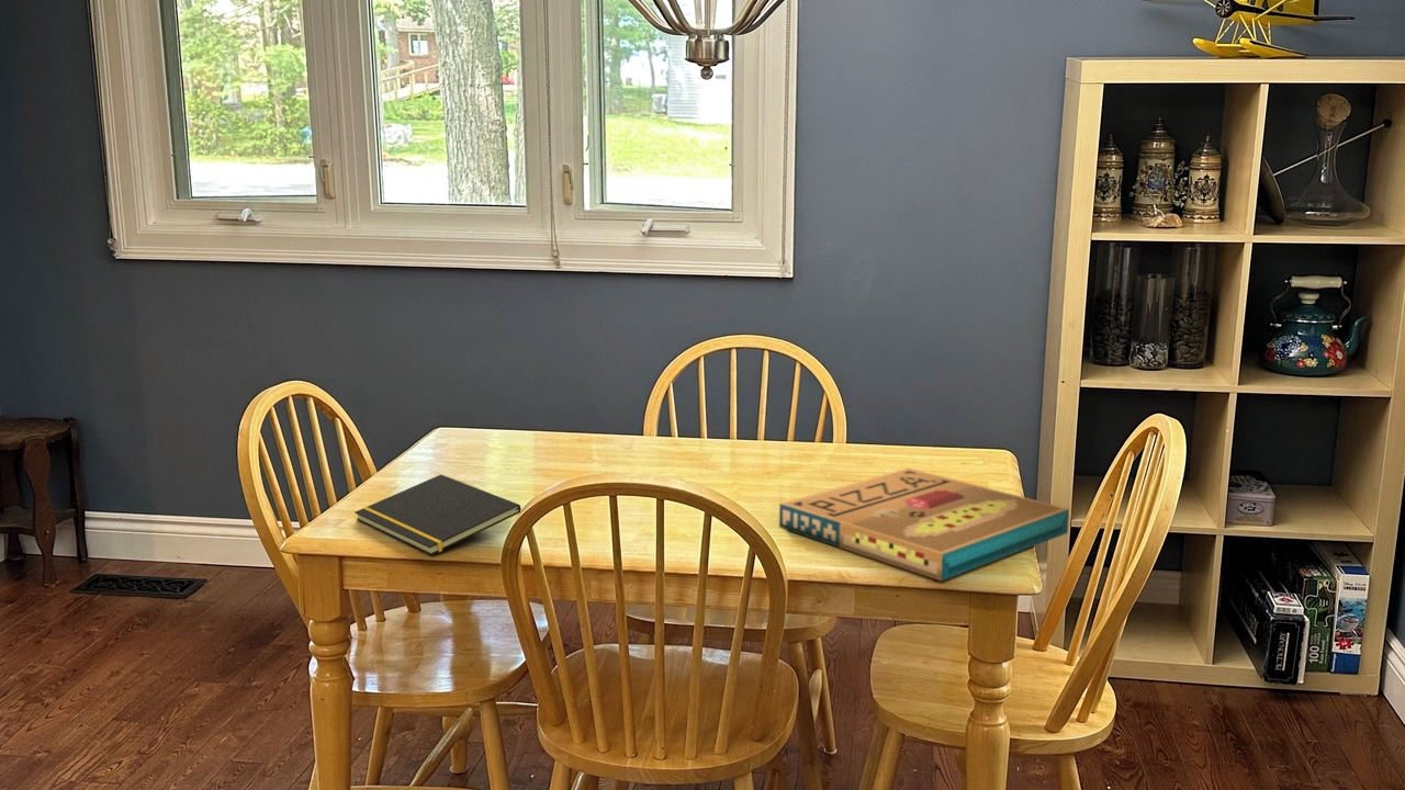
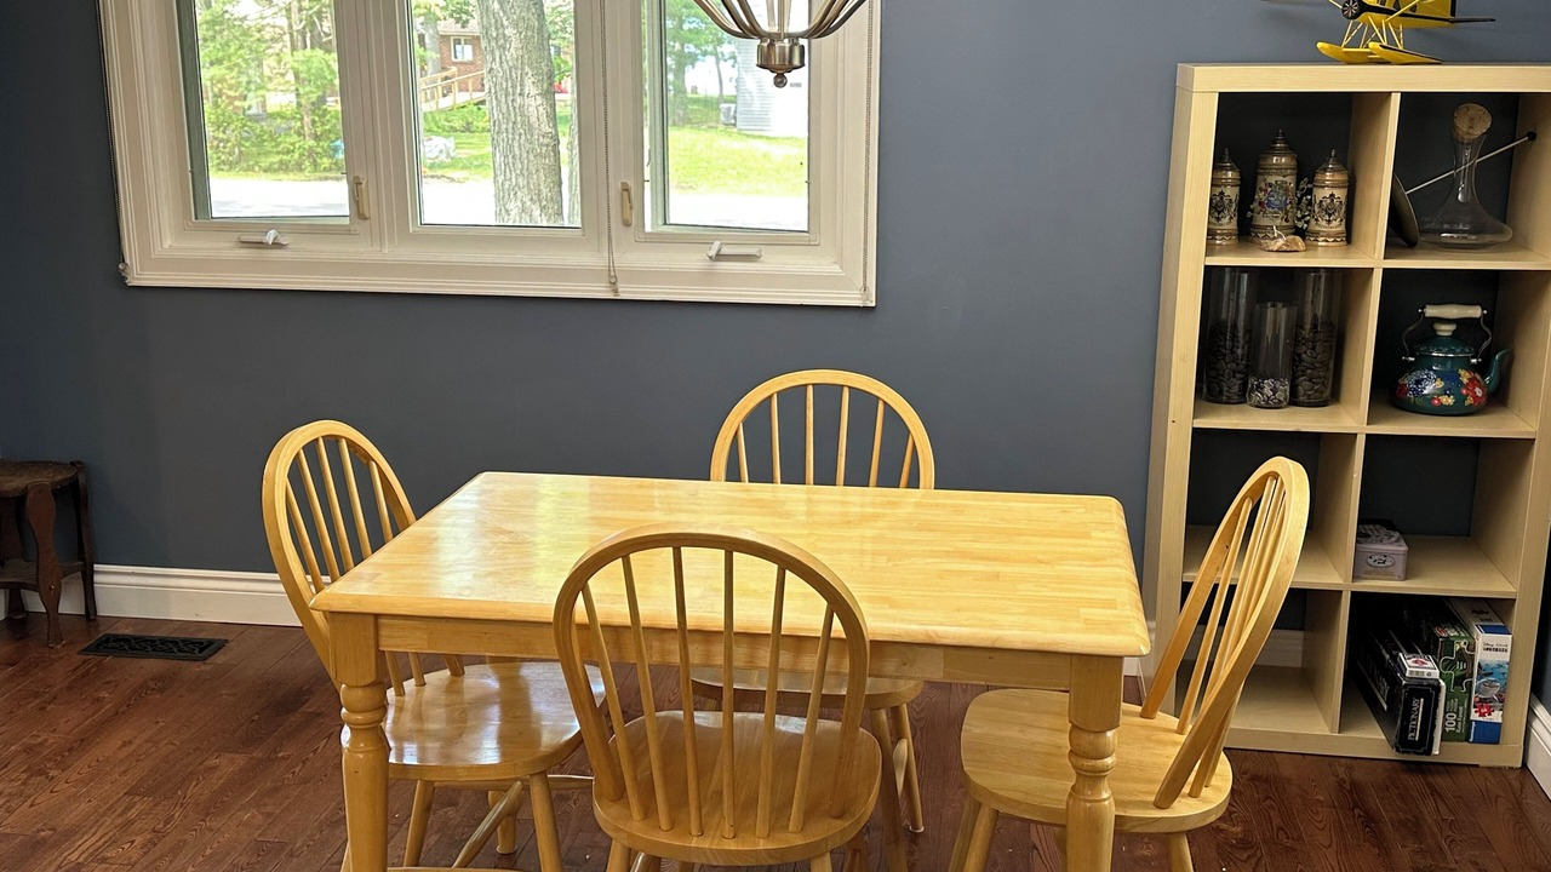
- notepad [355,474,522,556]
- pizza box [778,466,1070,583]
